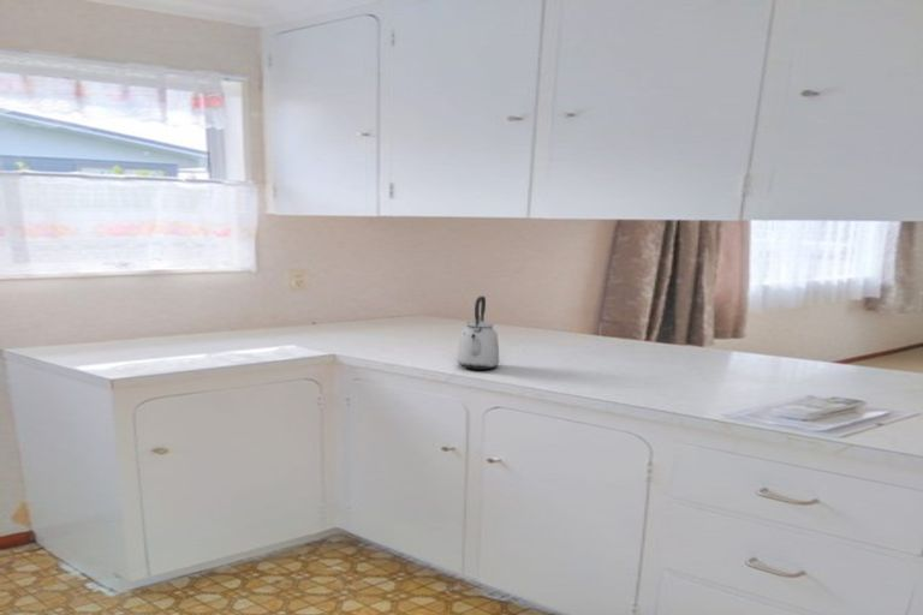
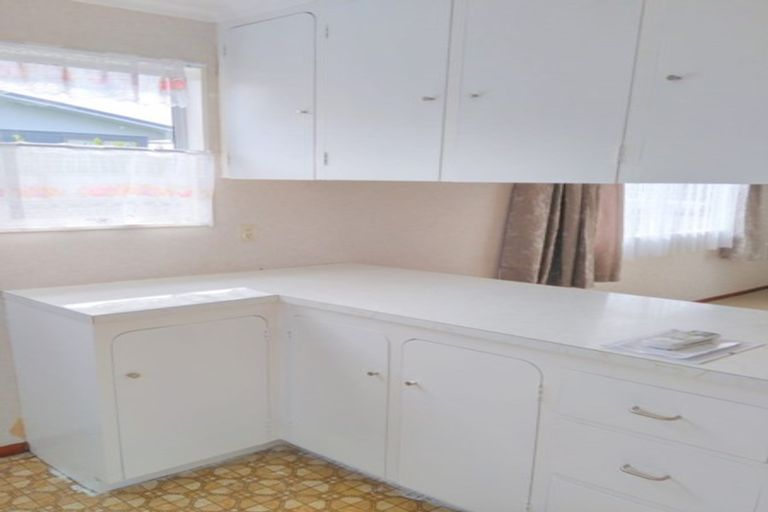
- kettle [455,295,500,371]
